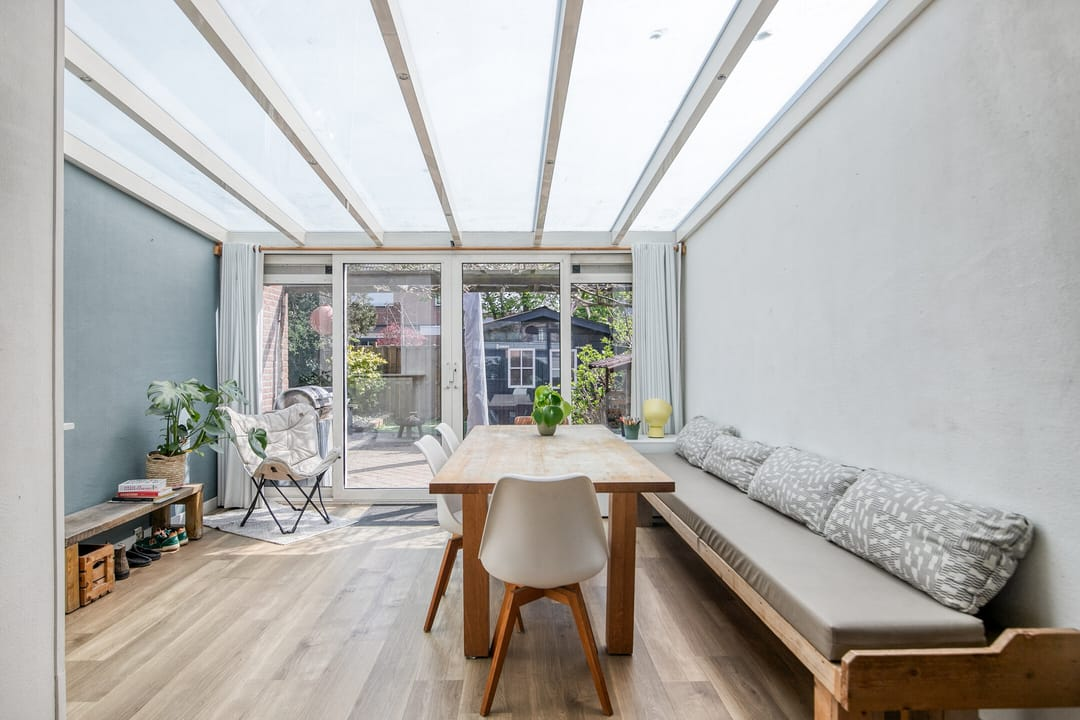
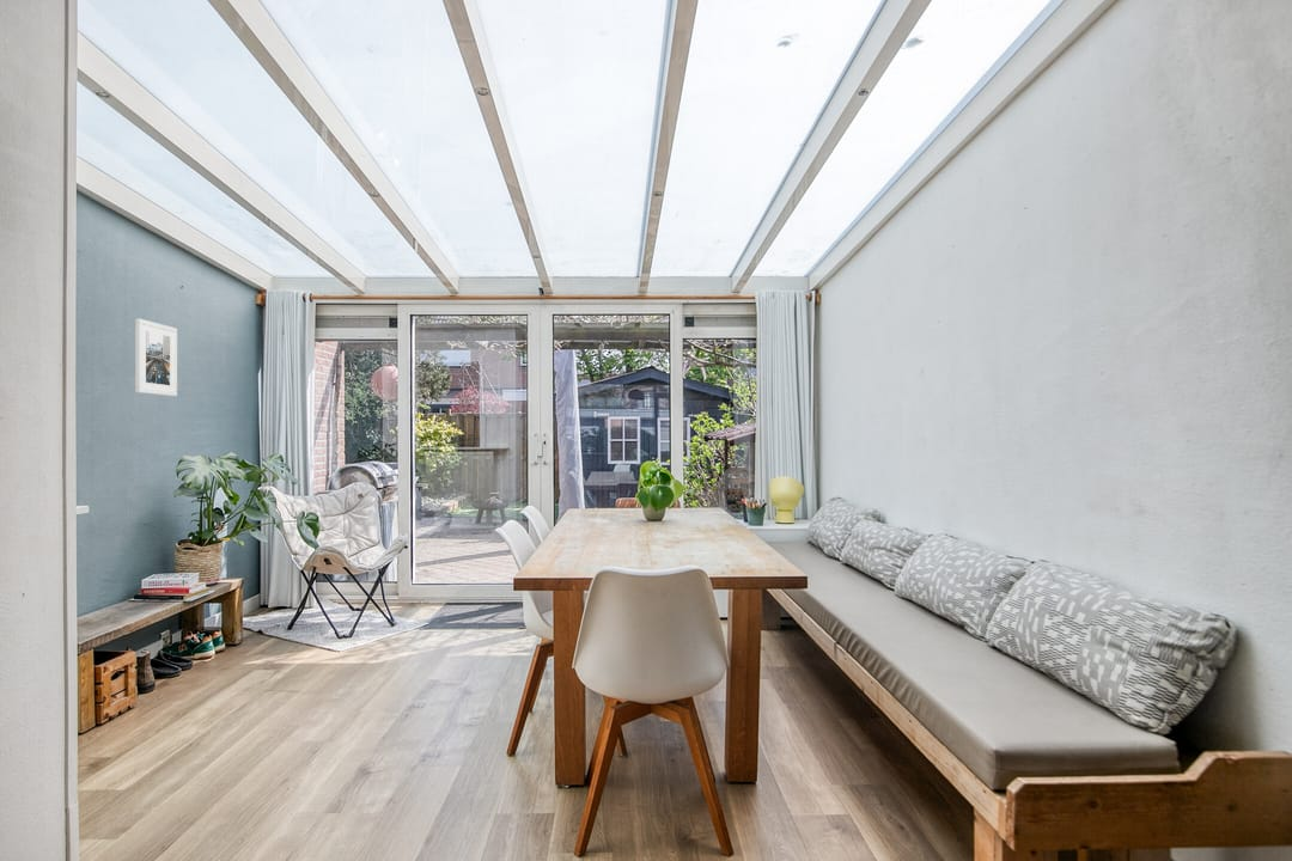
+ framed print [134,318,178,397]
